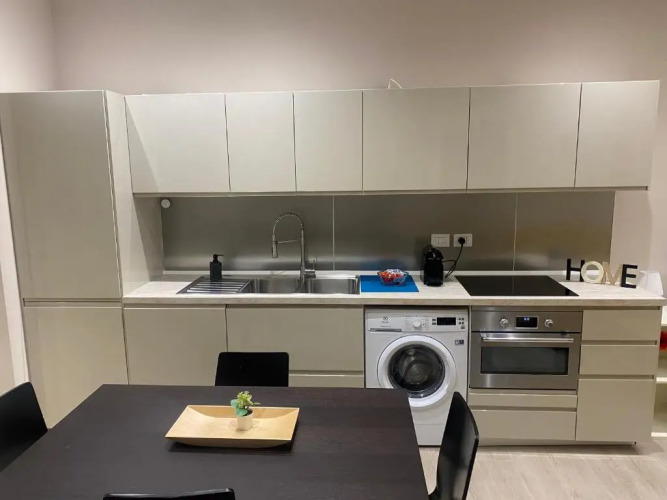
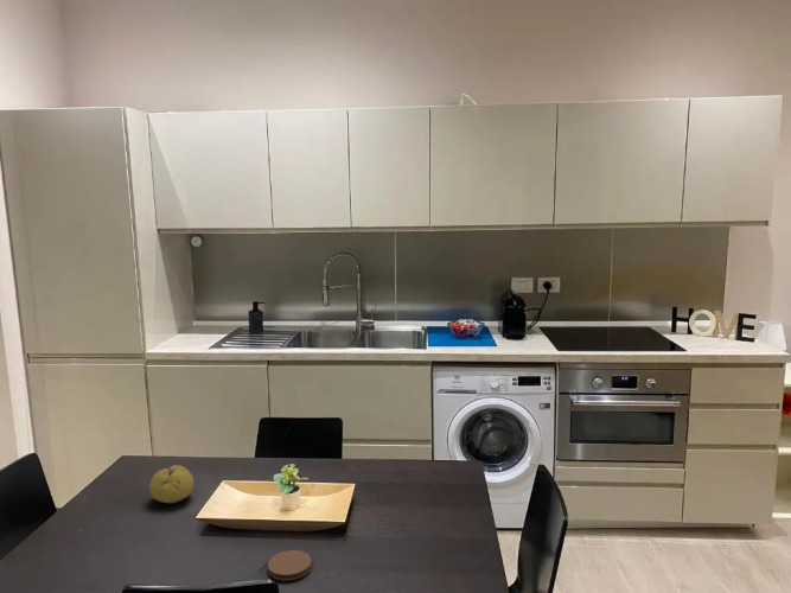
+ coaster [267,549,312,581]
+ fruit [148,464,194,504]
